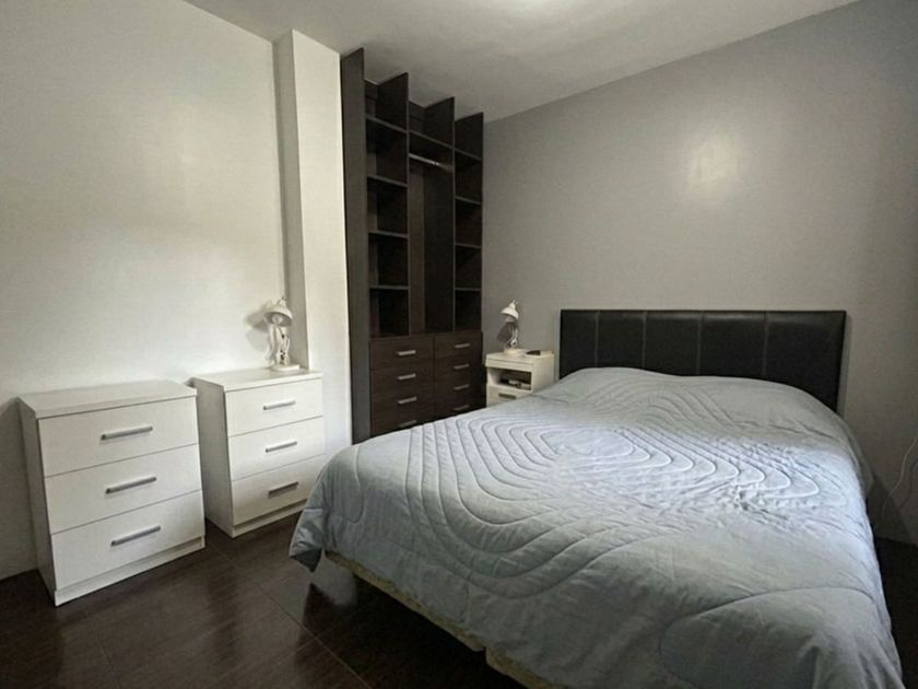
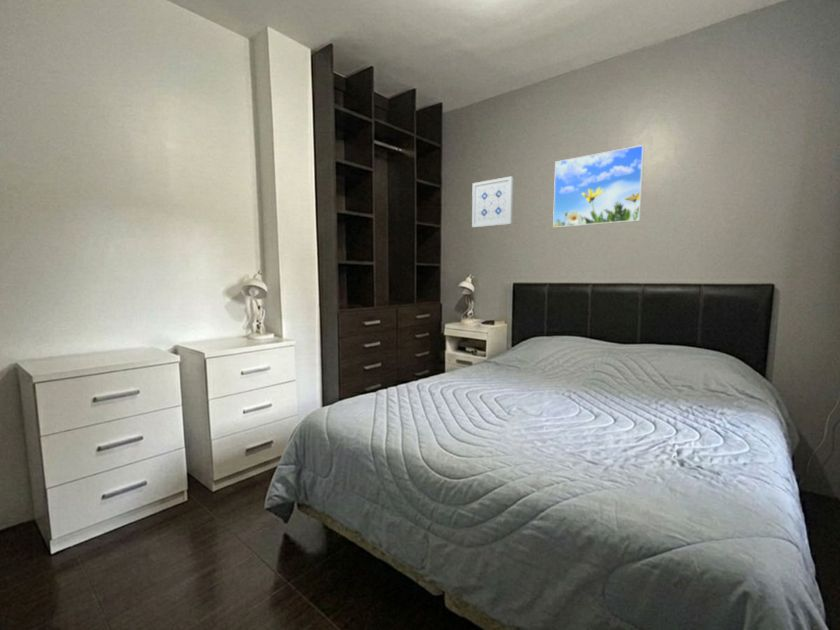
+ wall art [471,175,514,228]
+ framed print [552,144,645,229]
